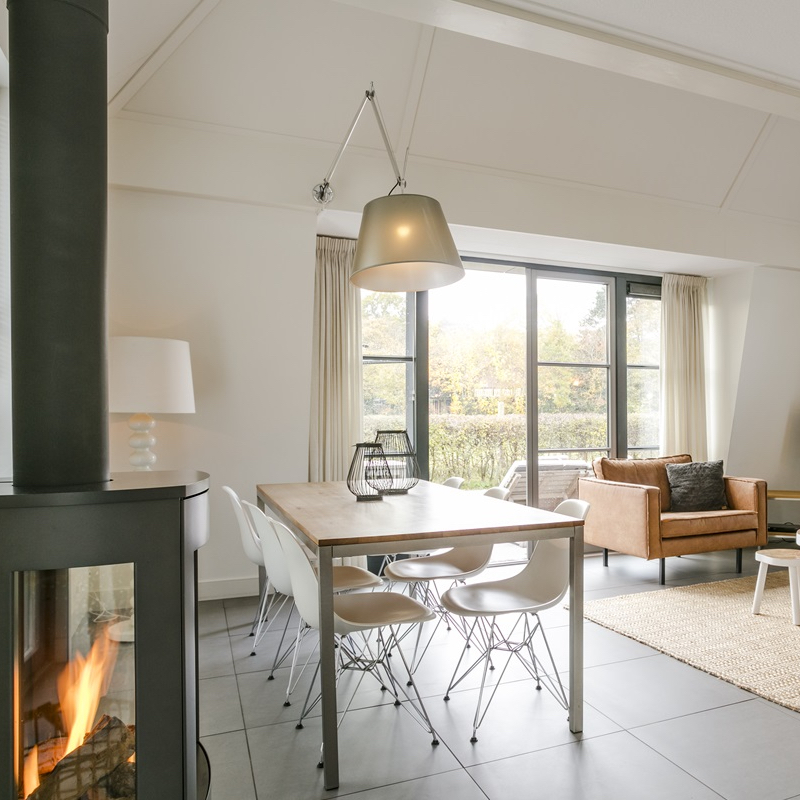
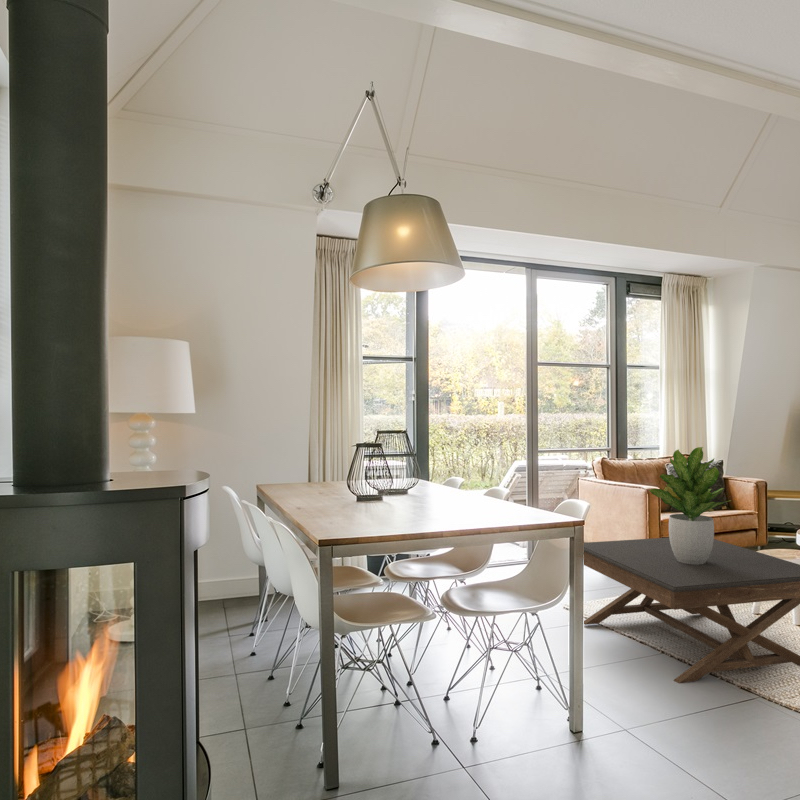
+ potted plant [648,446,732,565]
+ coffee table [583,537,800,684]
